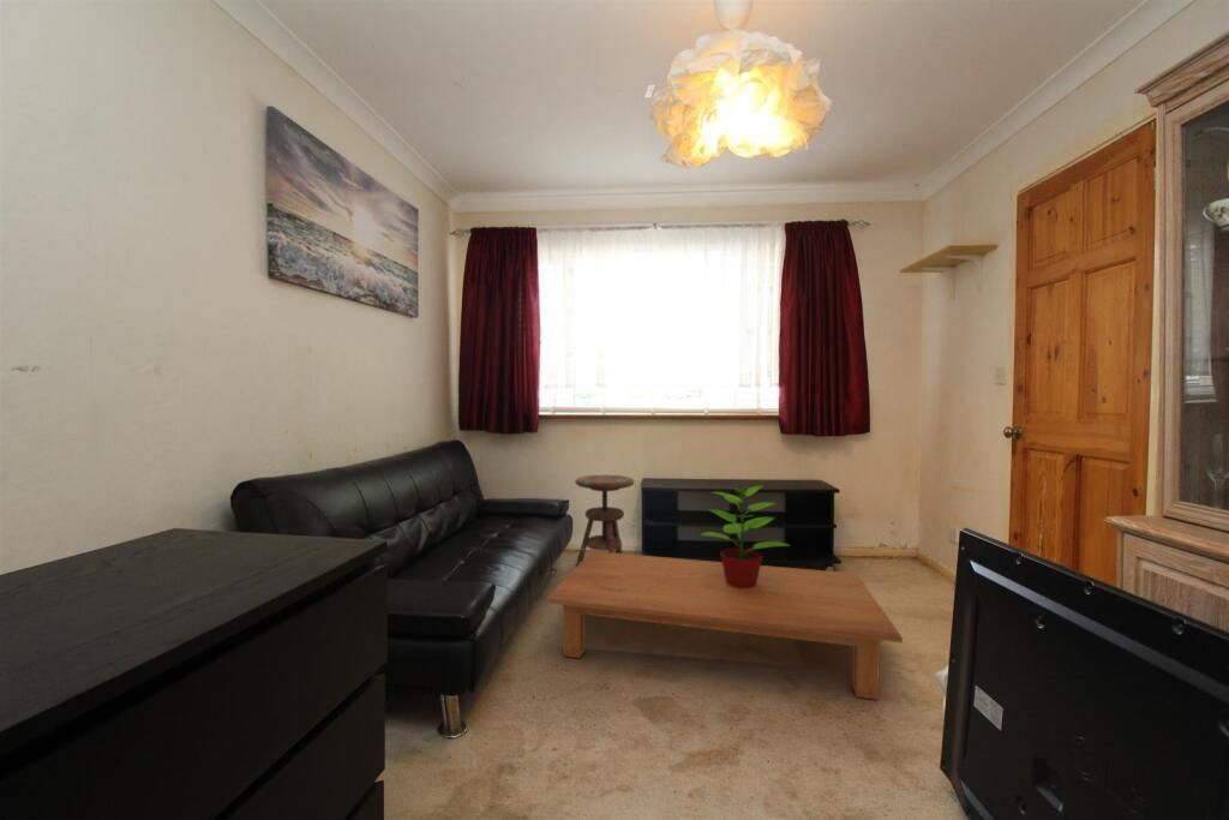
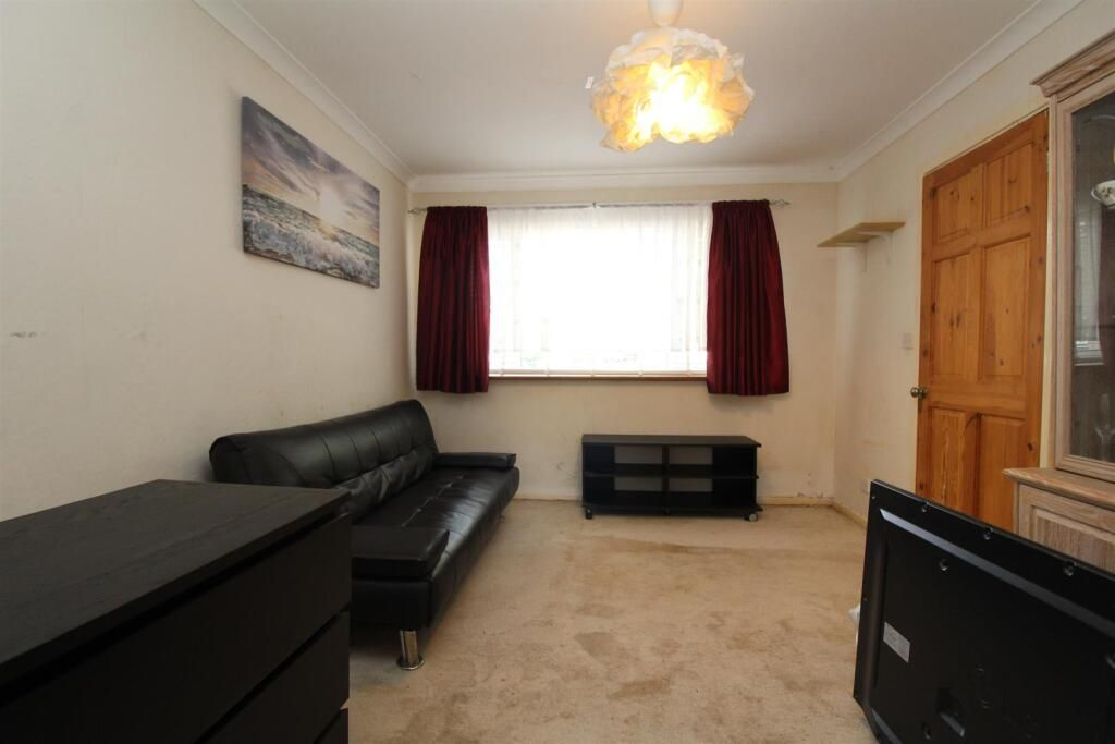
- side table [574,474,635,567]
- potted plant [699,478,792,588]
- coffee table [545,550,904,701]
